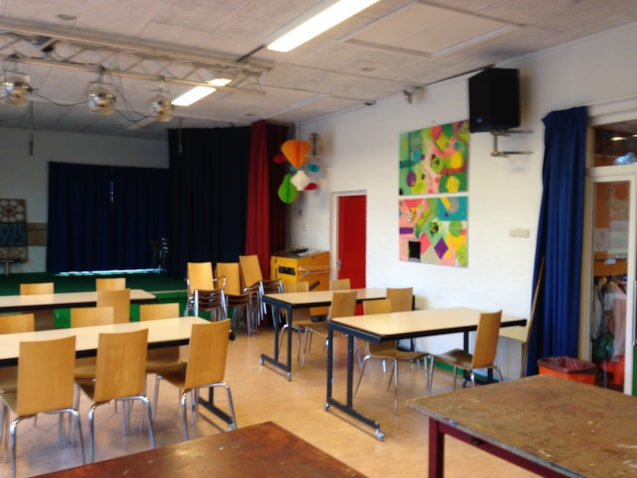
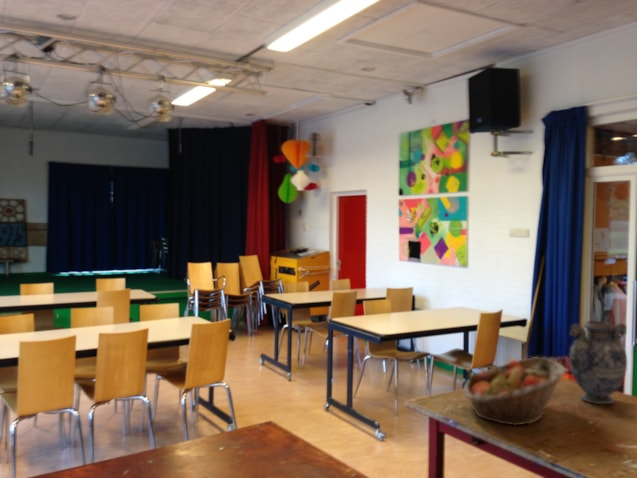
+ vase [568,320,628,405]
+ fruit basket [463,356,567,427]
